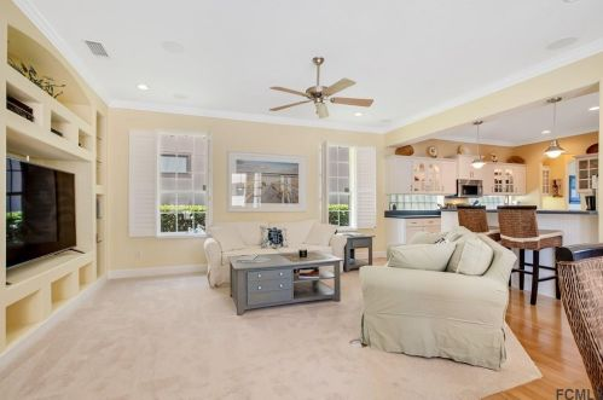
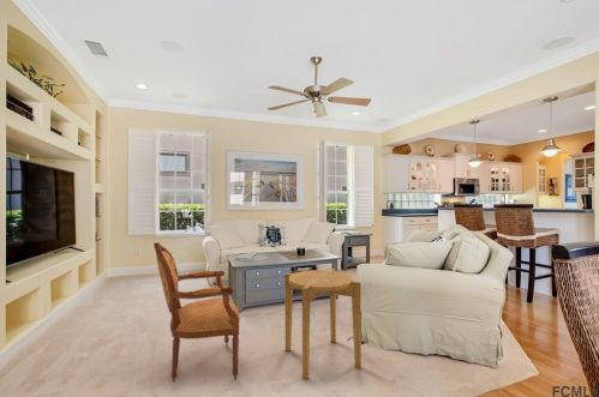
+ side table [283,267,363,380]
+ armchair [152,241,240,383]
